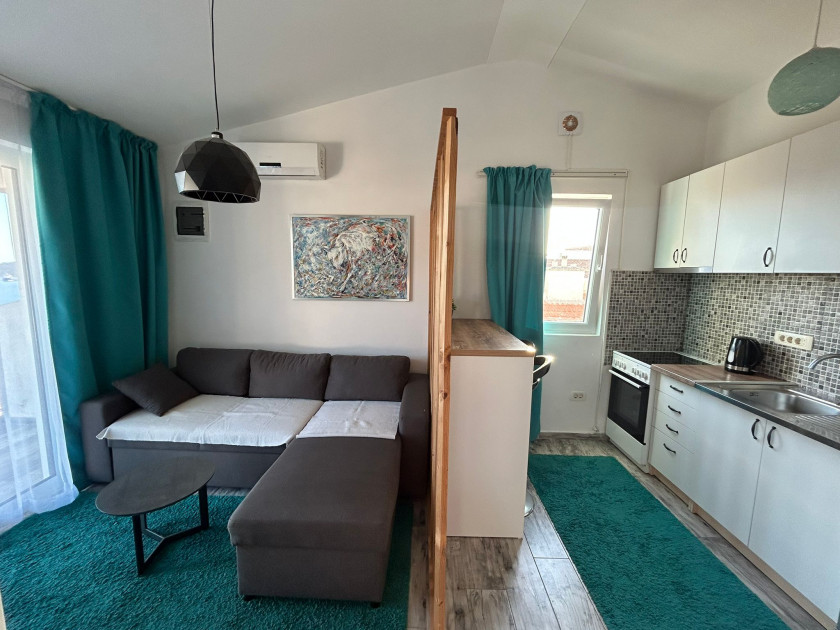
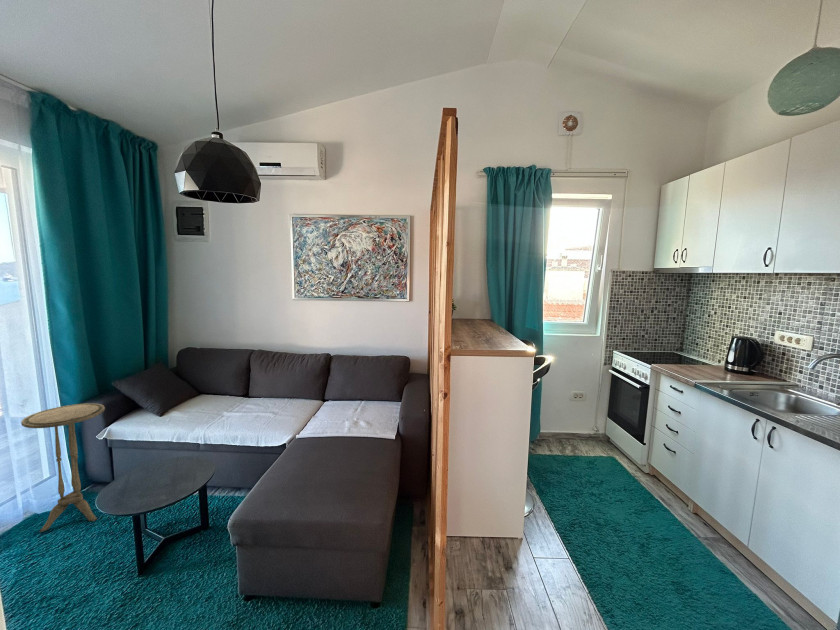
+ side table [20,402,106,533]
